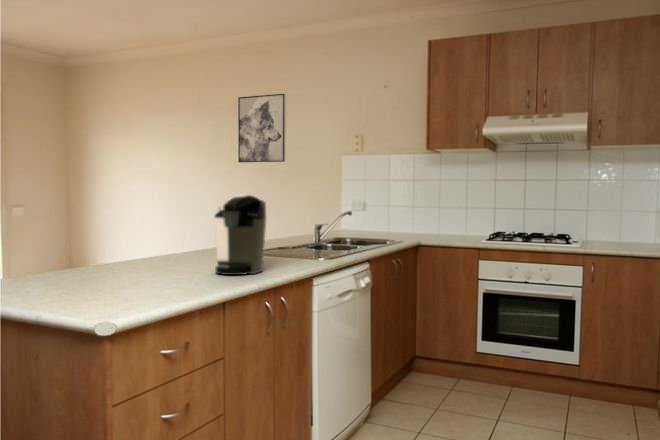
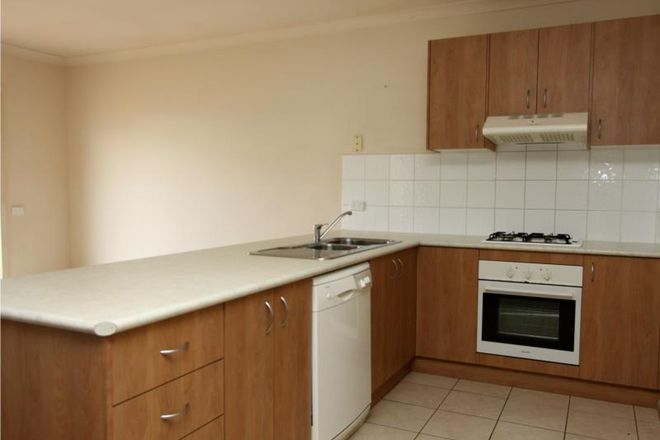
- coffee maker [214,194,267,276]
- wall art [237,93,286,164]
